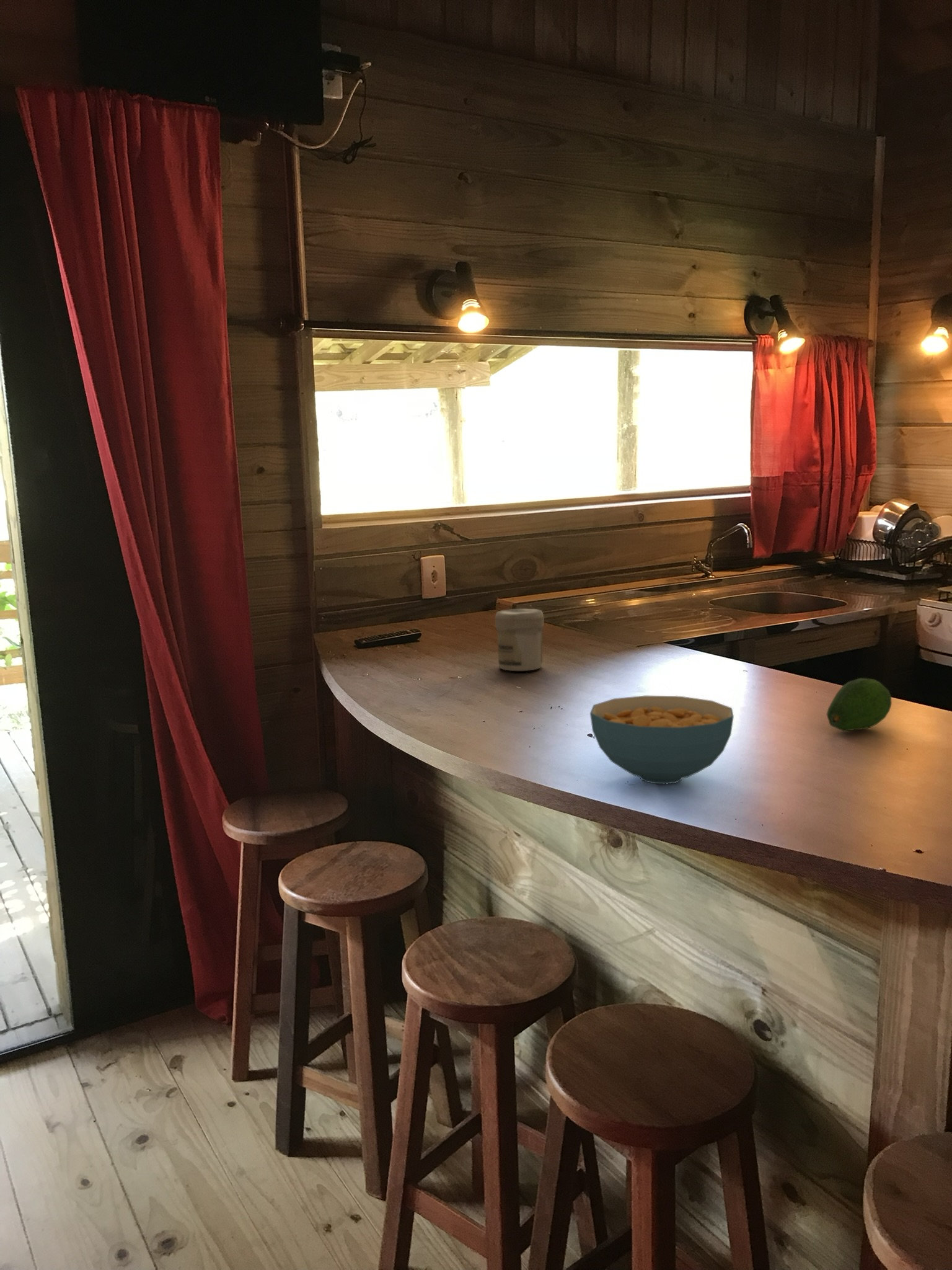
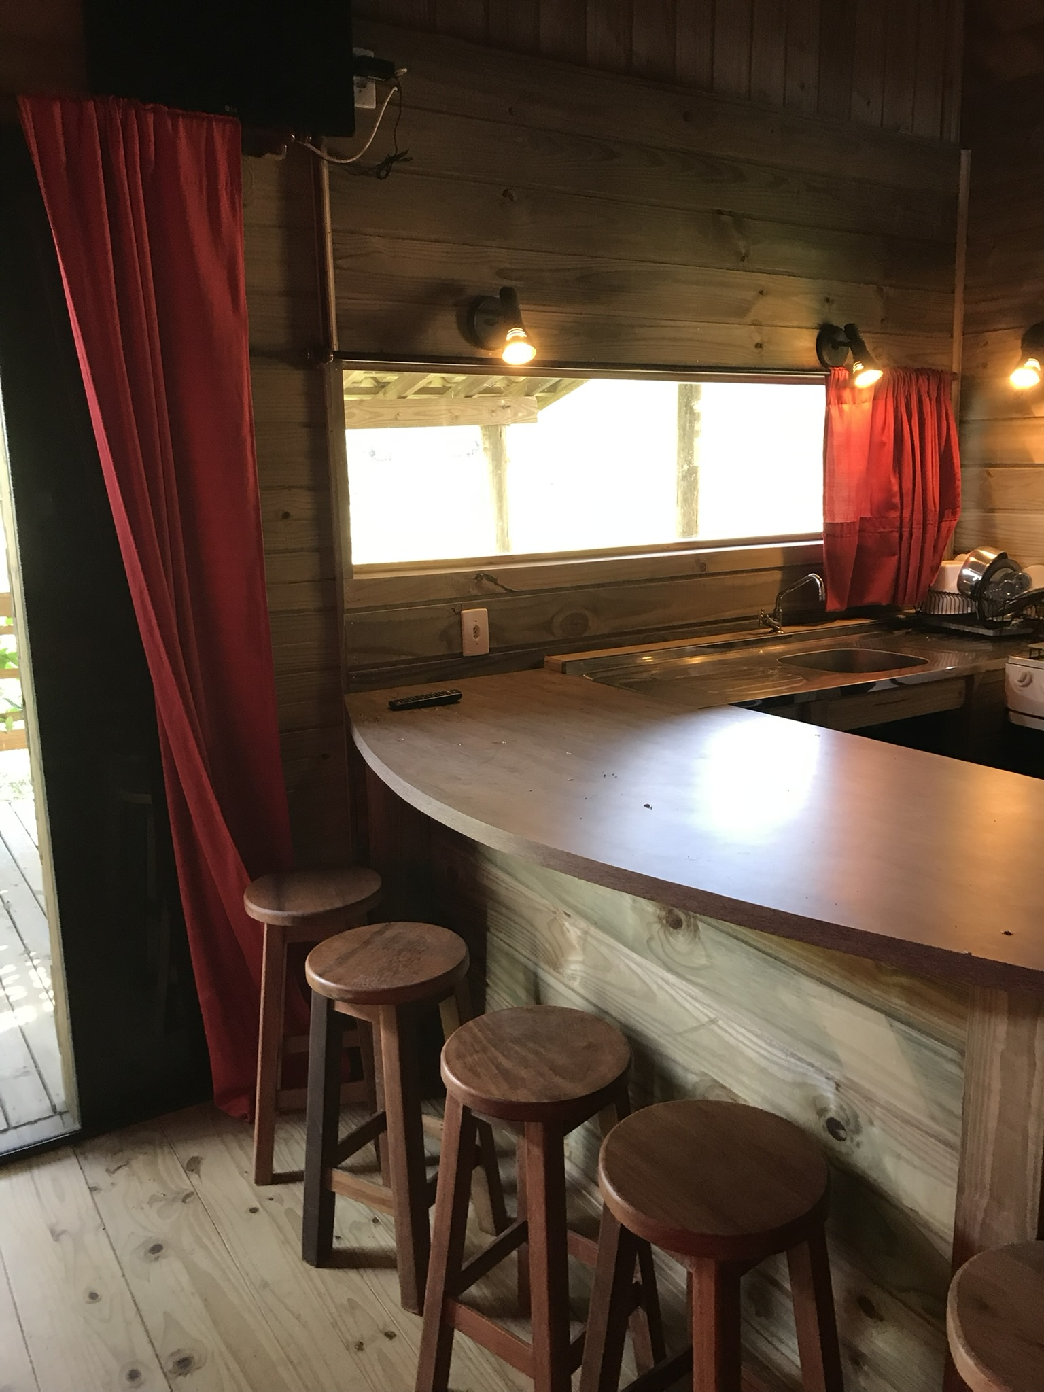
- jar [495,608,545,672]
- fruit [826,678,893,732]
- cereal bowl [589,695,734,784]
